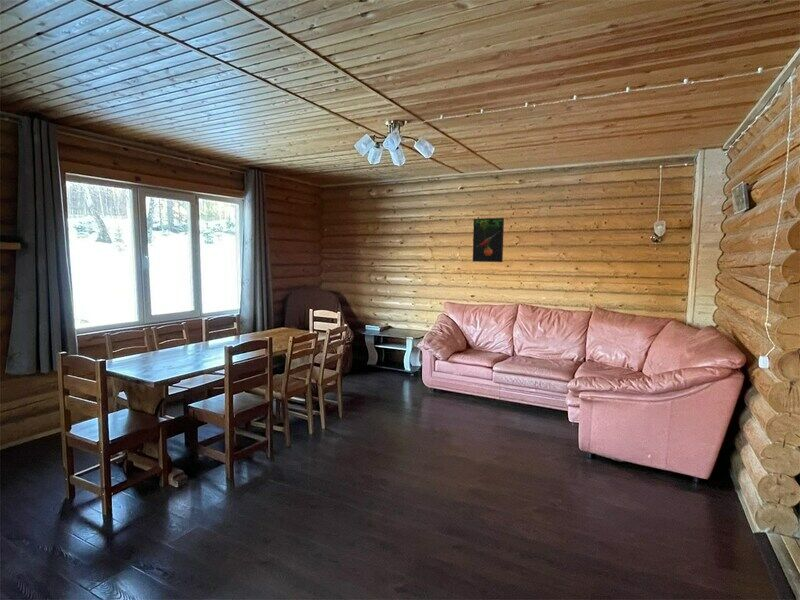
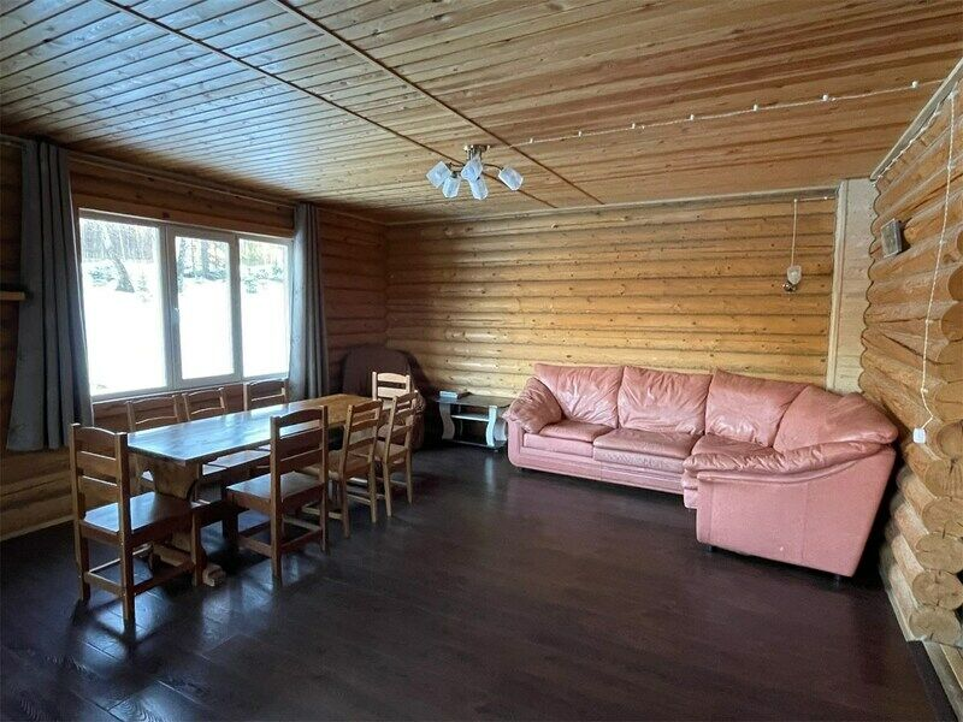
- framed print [472,217,505,263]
